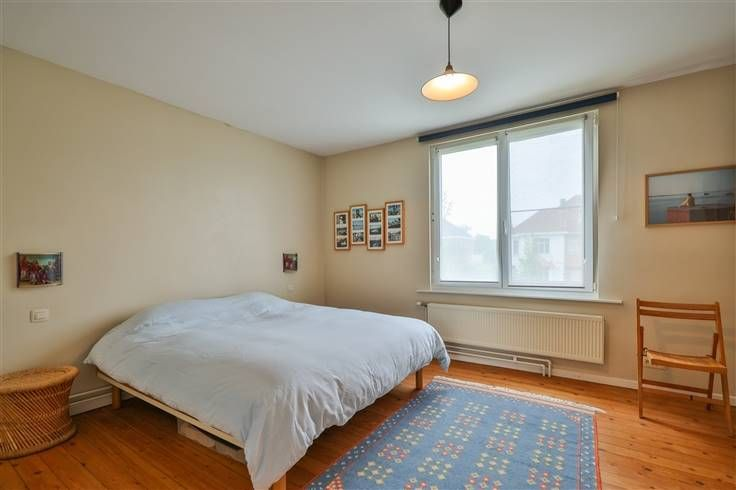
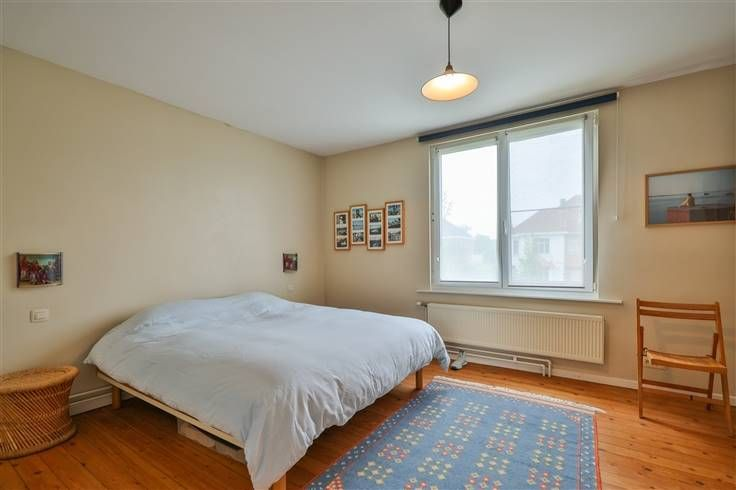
+ sneaker [450,349,468,370]
